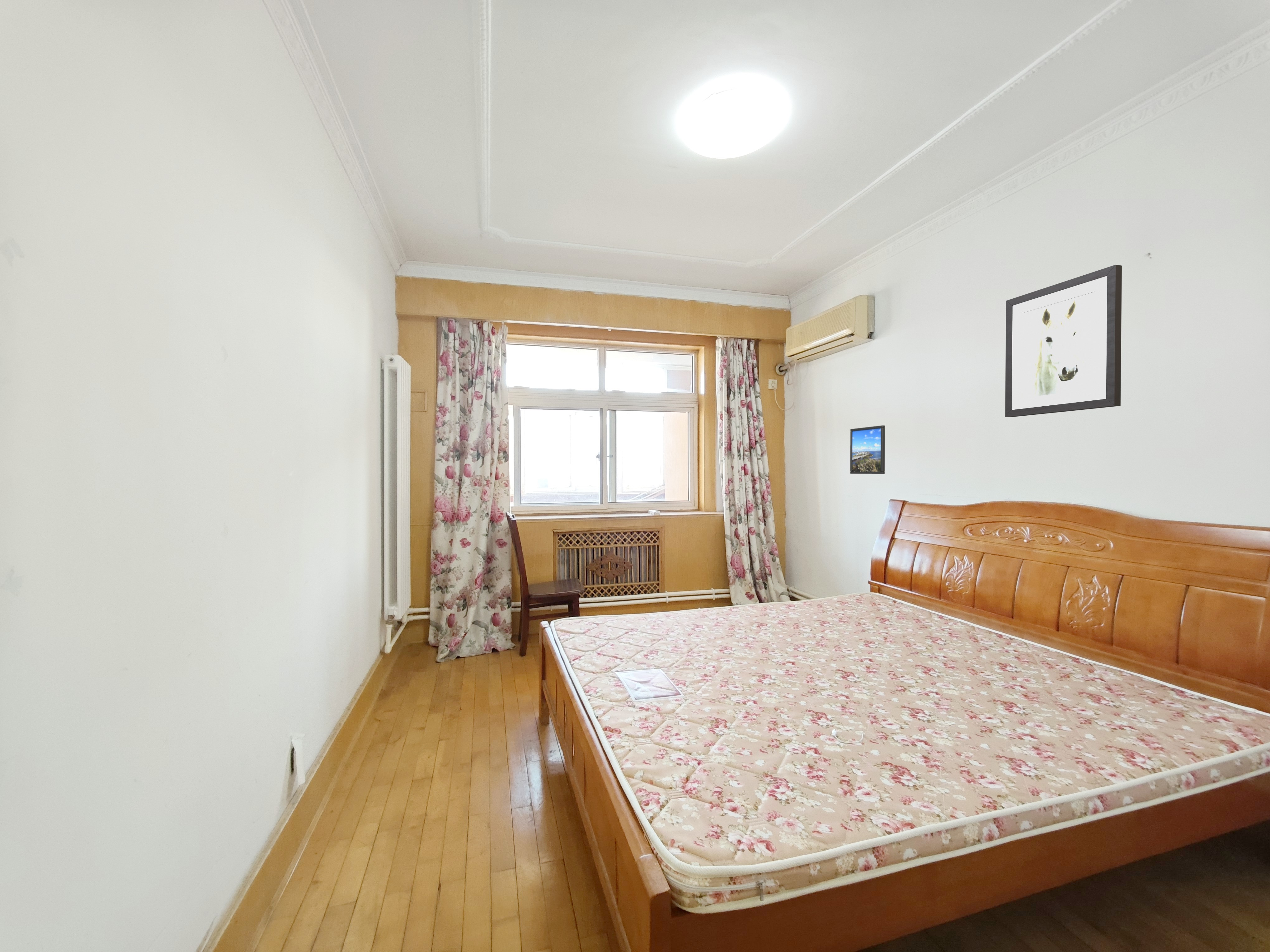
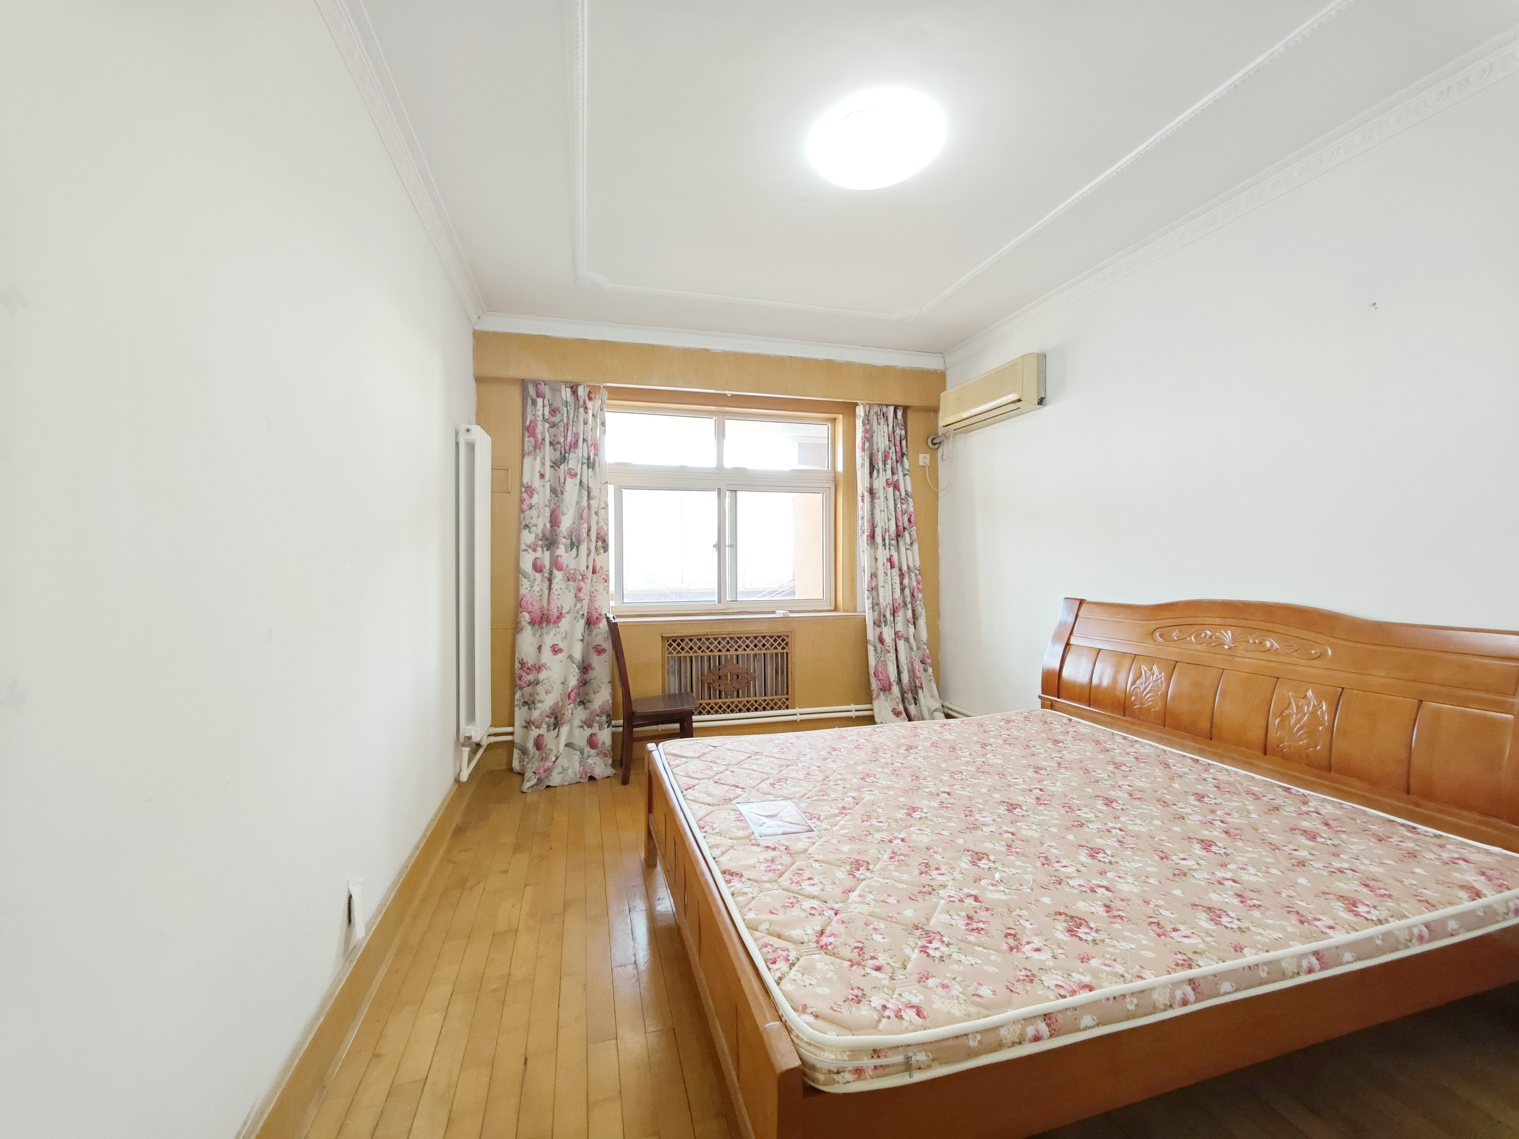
- wall art [1005,264,1122,418]
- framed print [850,425,885,474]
